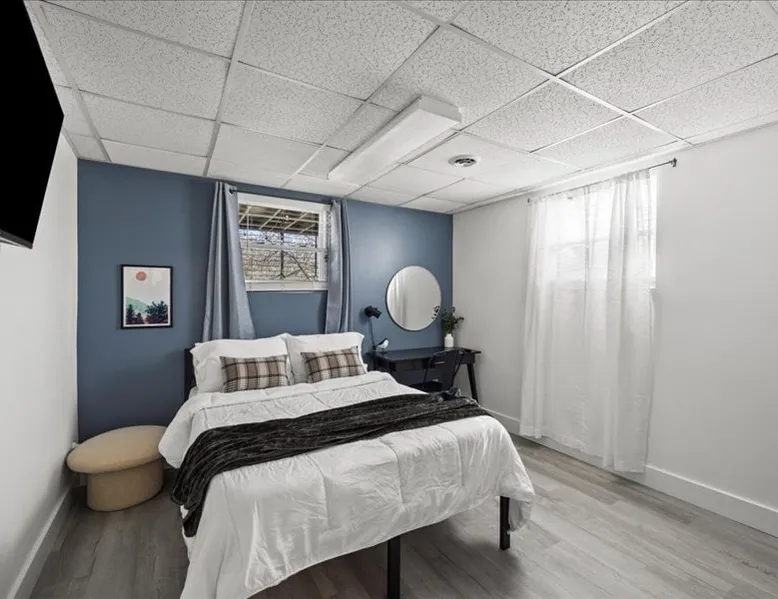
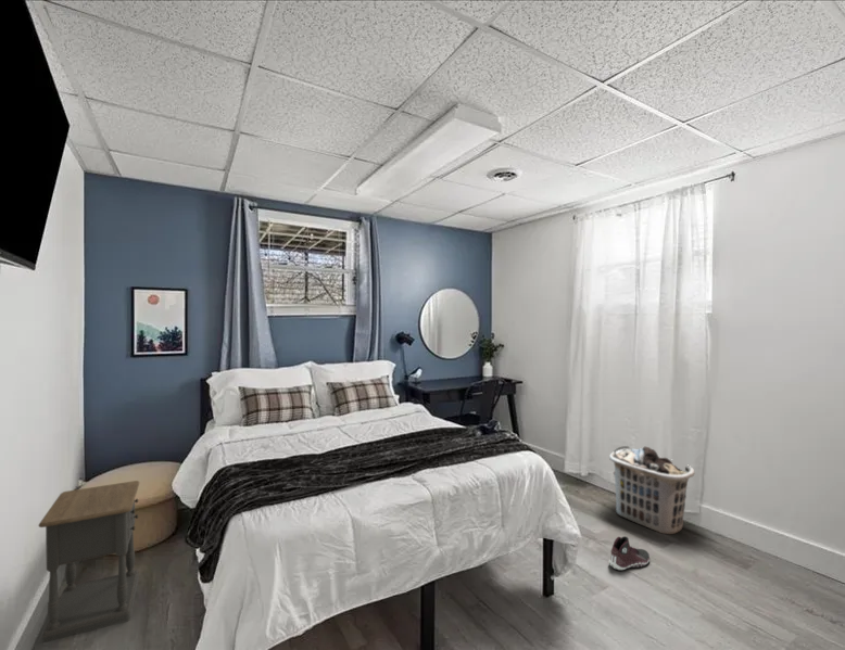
+ sneaker [608,535,651,572]
+ nightstand [37,480,141,643]
+ clothes hamper [608,445,696,535]
